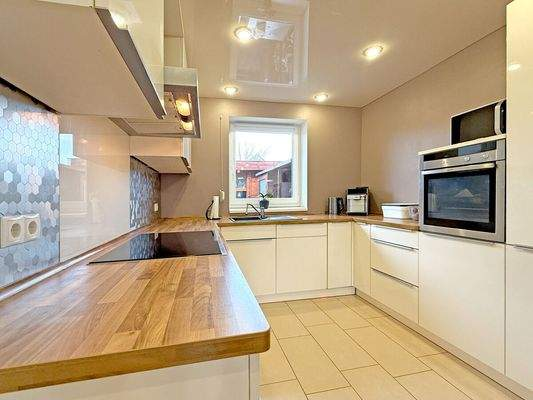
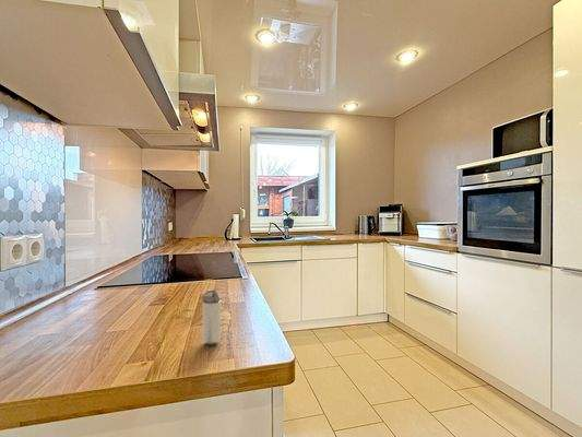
+ shaker [201,288,223,345]
